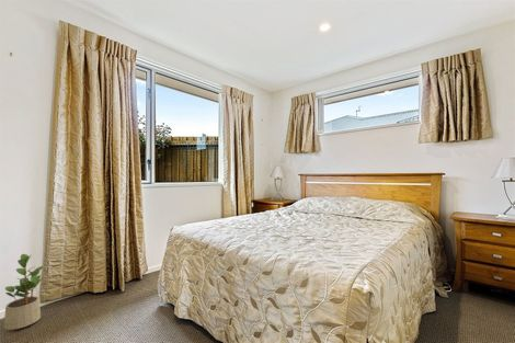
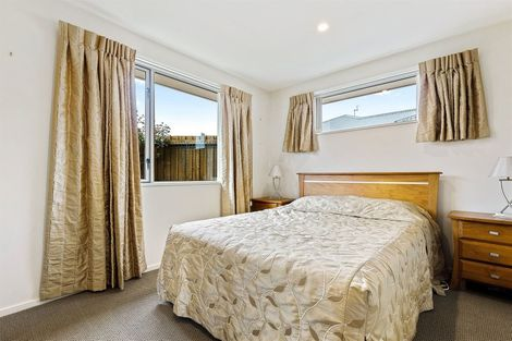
- potted plant [3,253,44,331]
